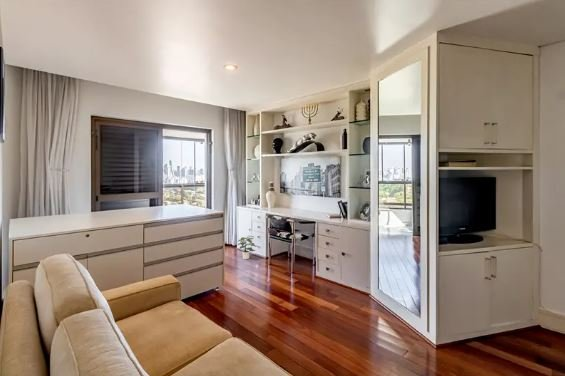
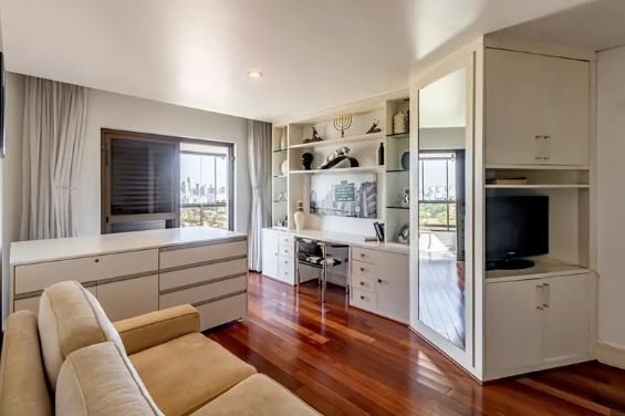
- potted plant [236,235,258,260]
